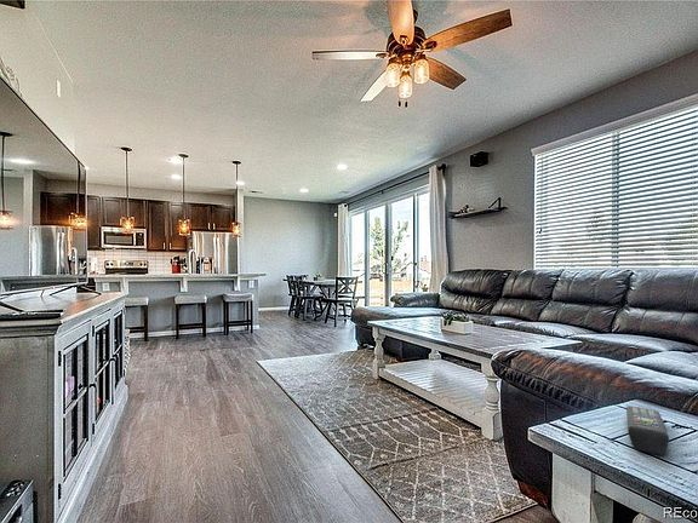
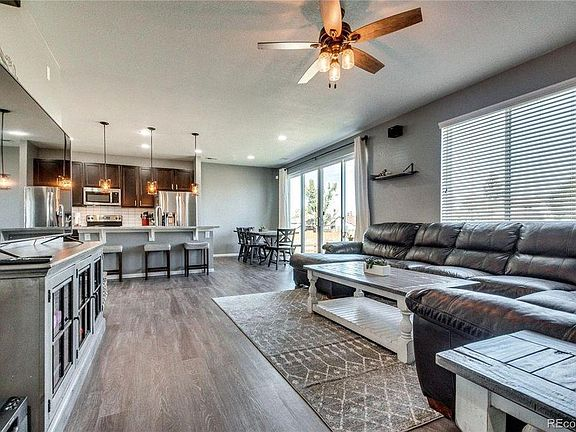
- remote control [625,404,670,456]
